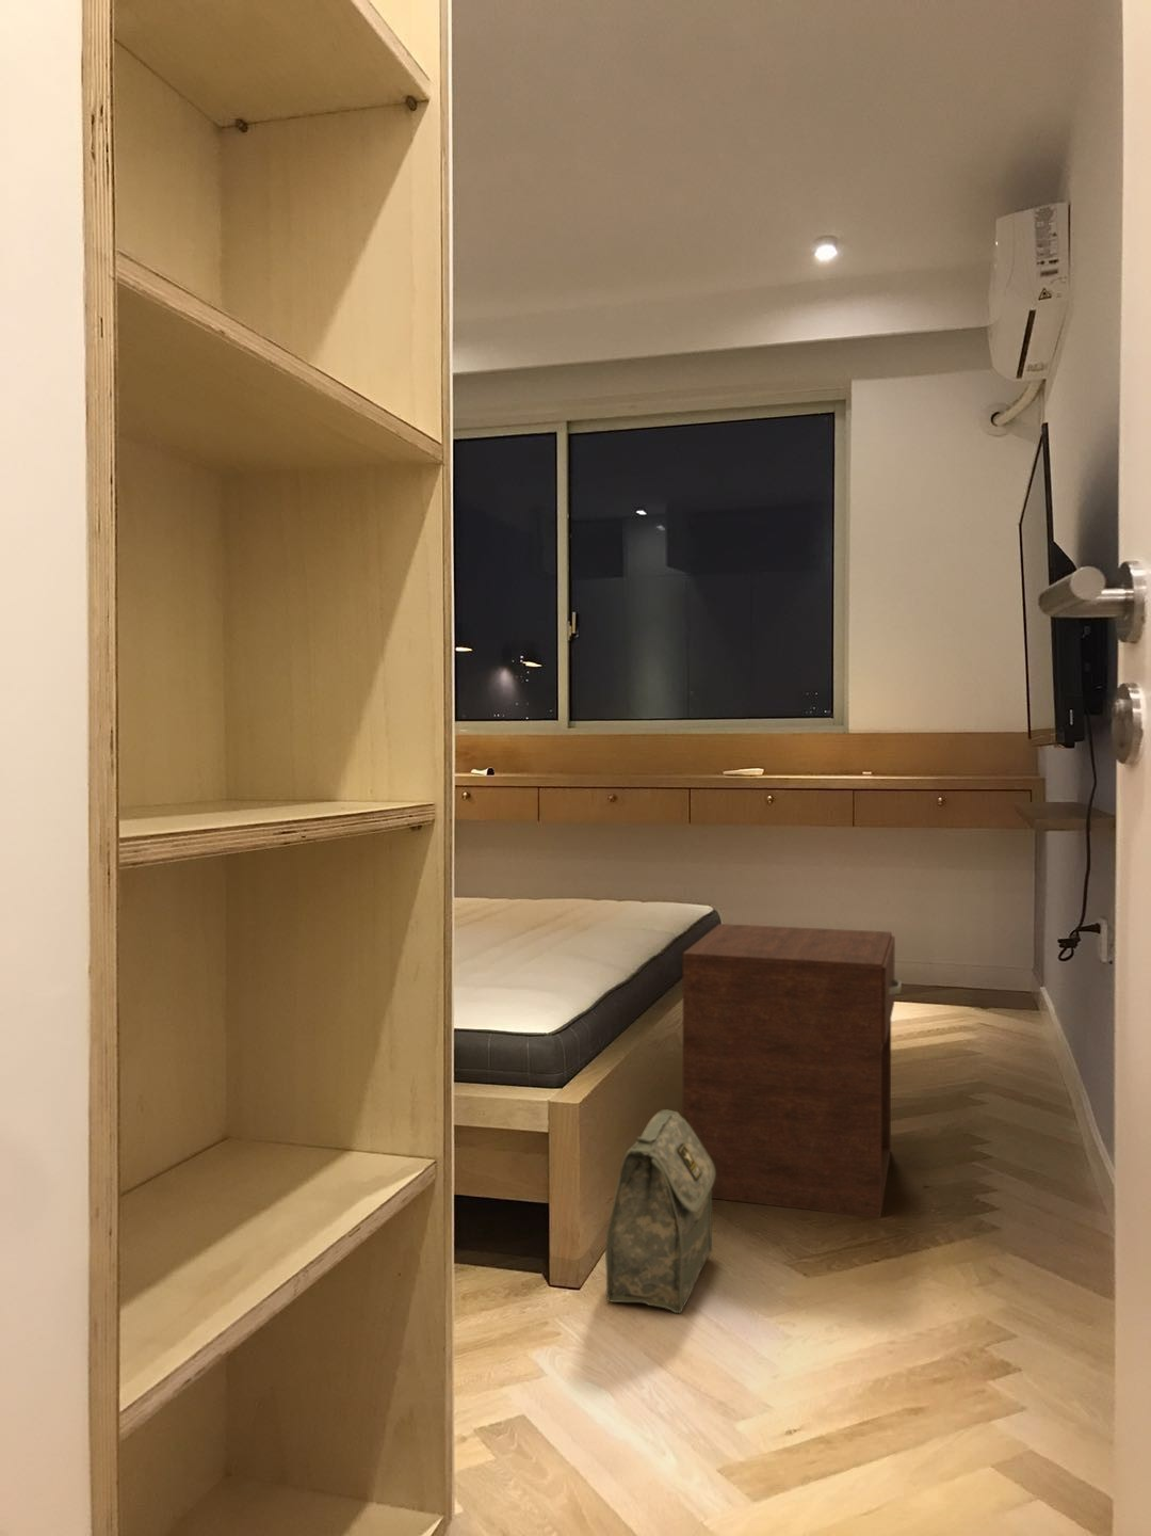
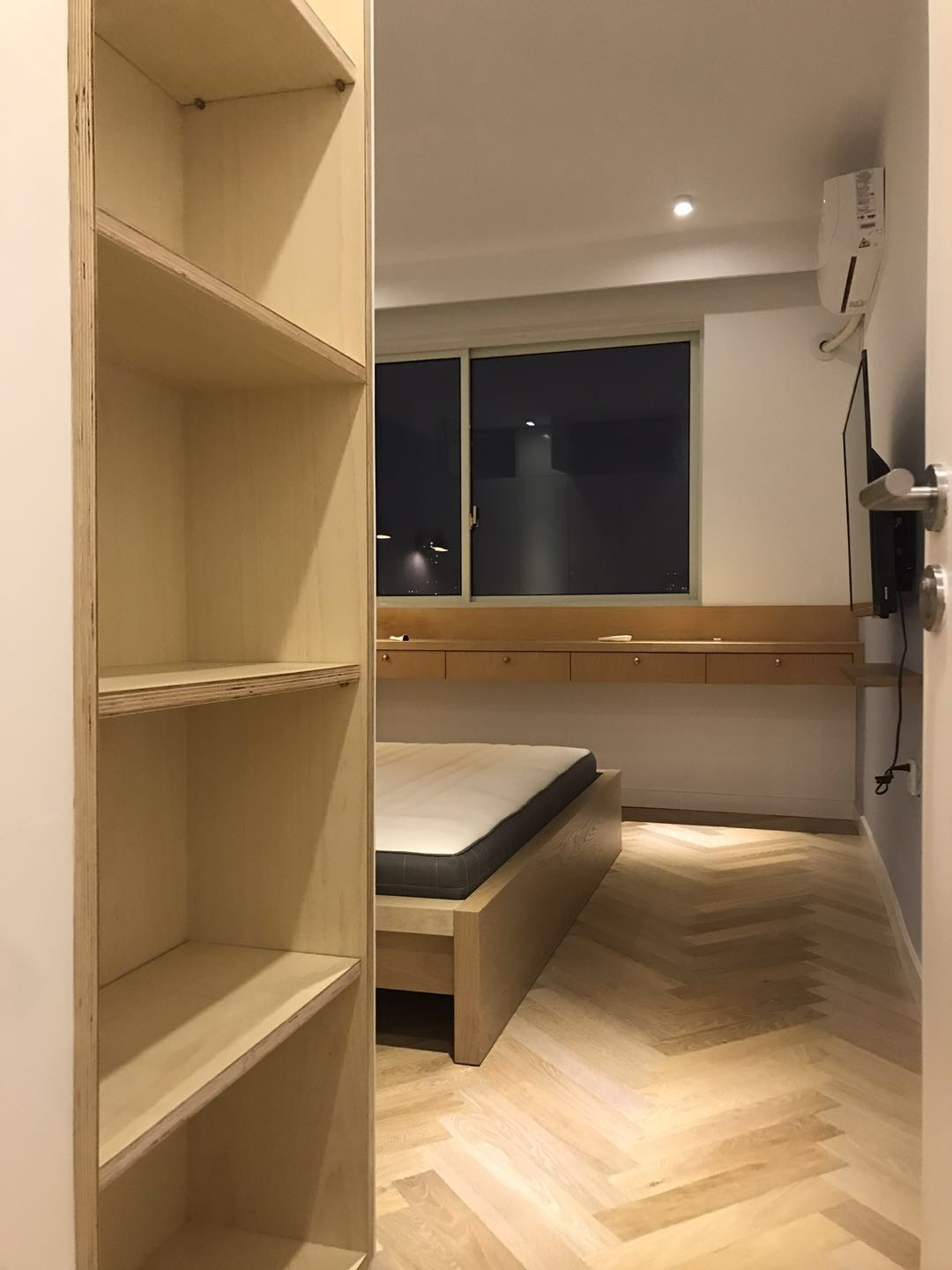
- bag [605,1109,715,1315]
- nightstand [682,923,903,1219]
